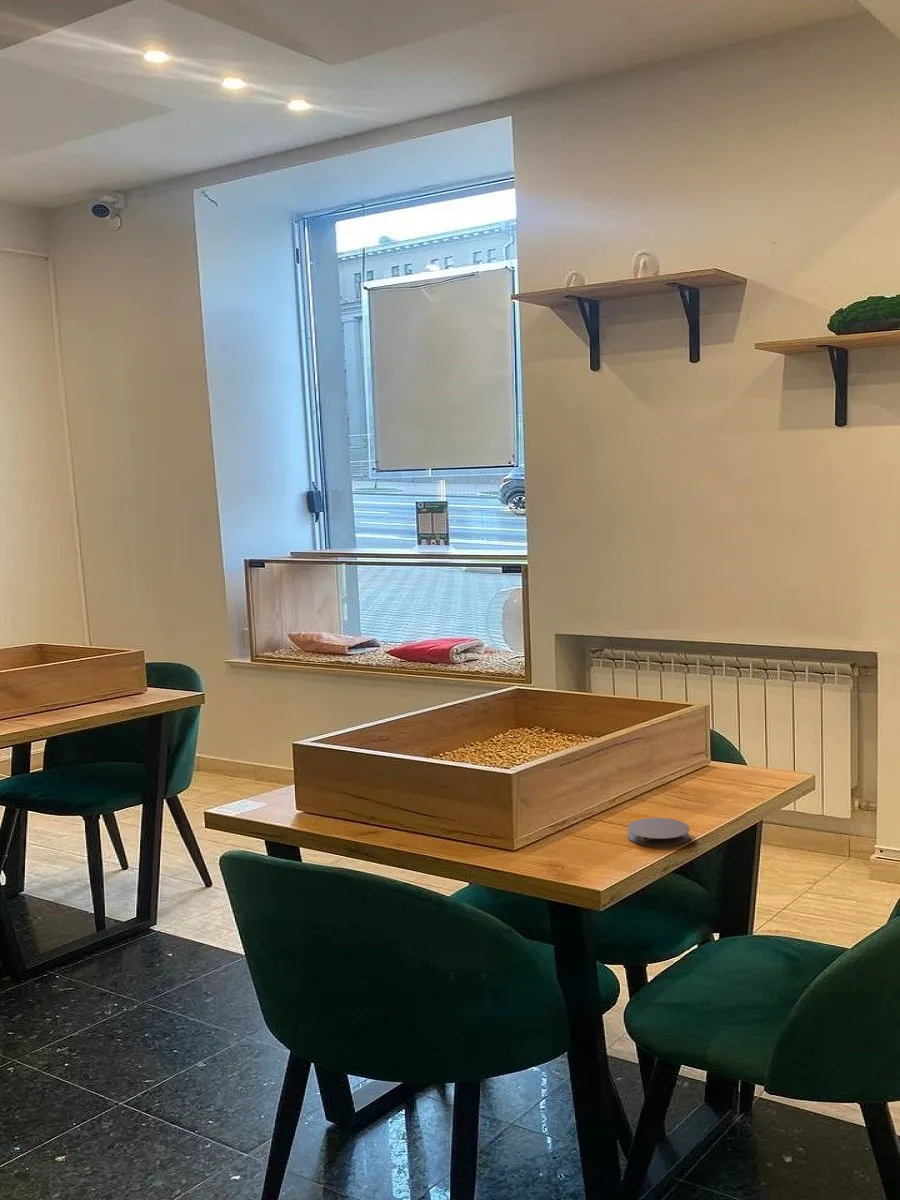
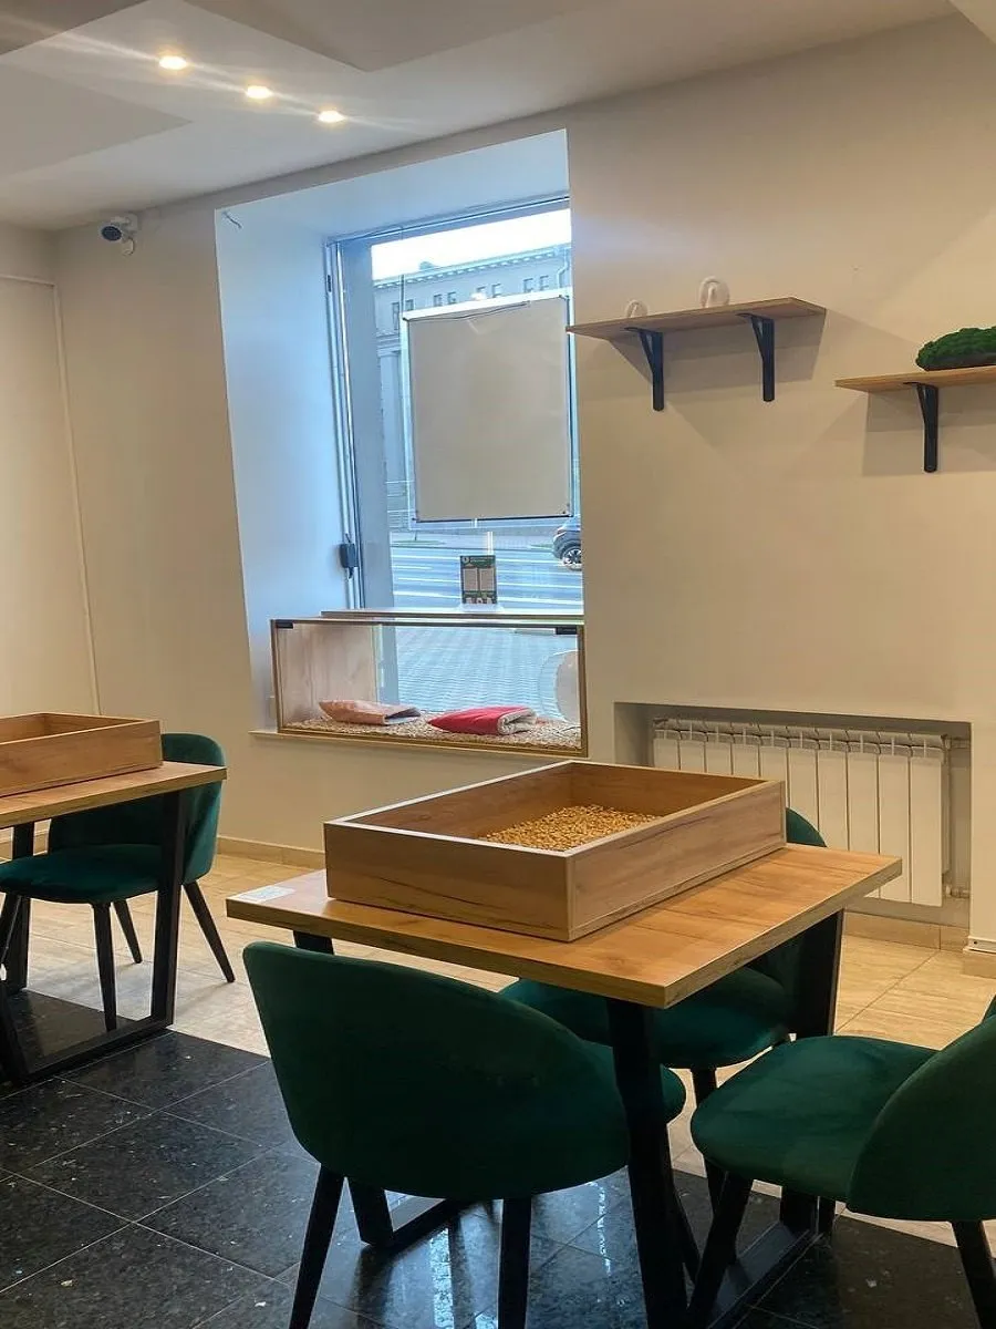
- coaster [626,817,691,848]
